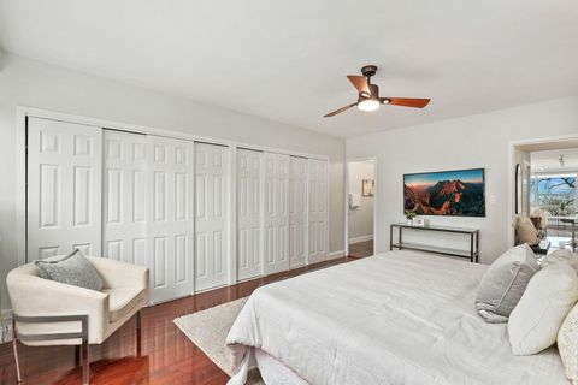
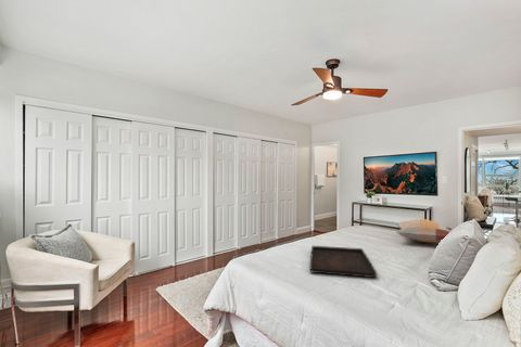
+ serving tray [309,245,378,279]
+ decorative pillow [395,218,453,243]
